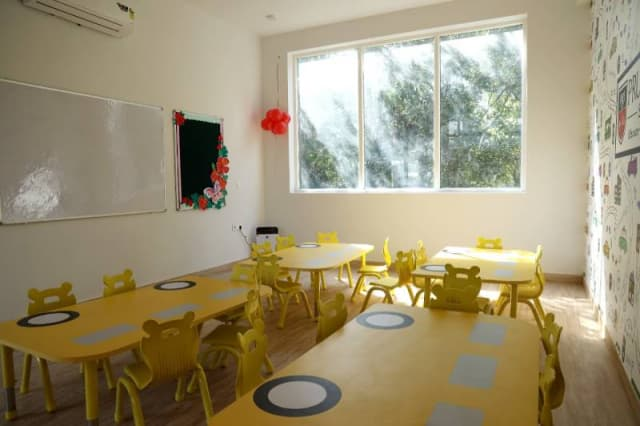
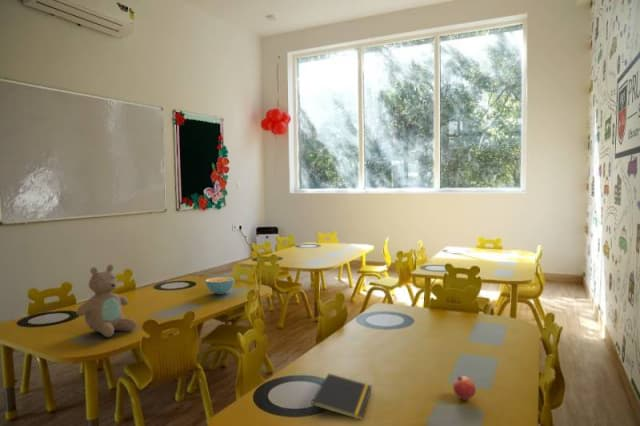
+ cereal bowl [204,276,236,295]
+ notepad [310,373,373,421]
+ pomegranate [452,375,477,401]
+ teddy bear [76,264,138,338]
